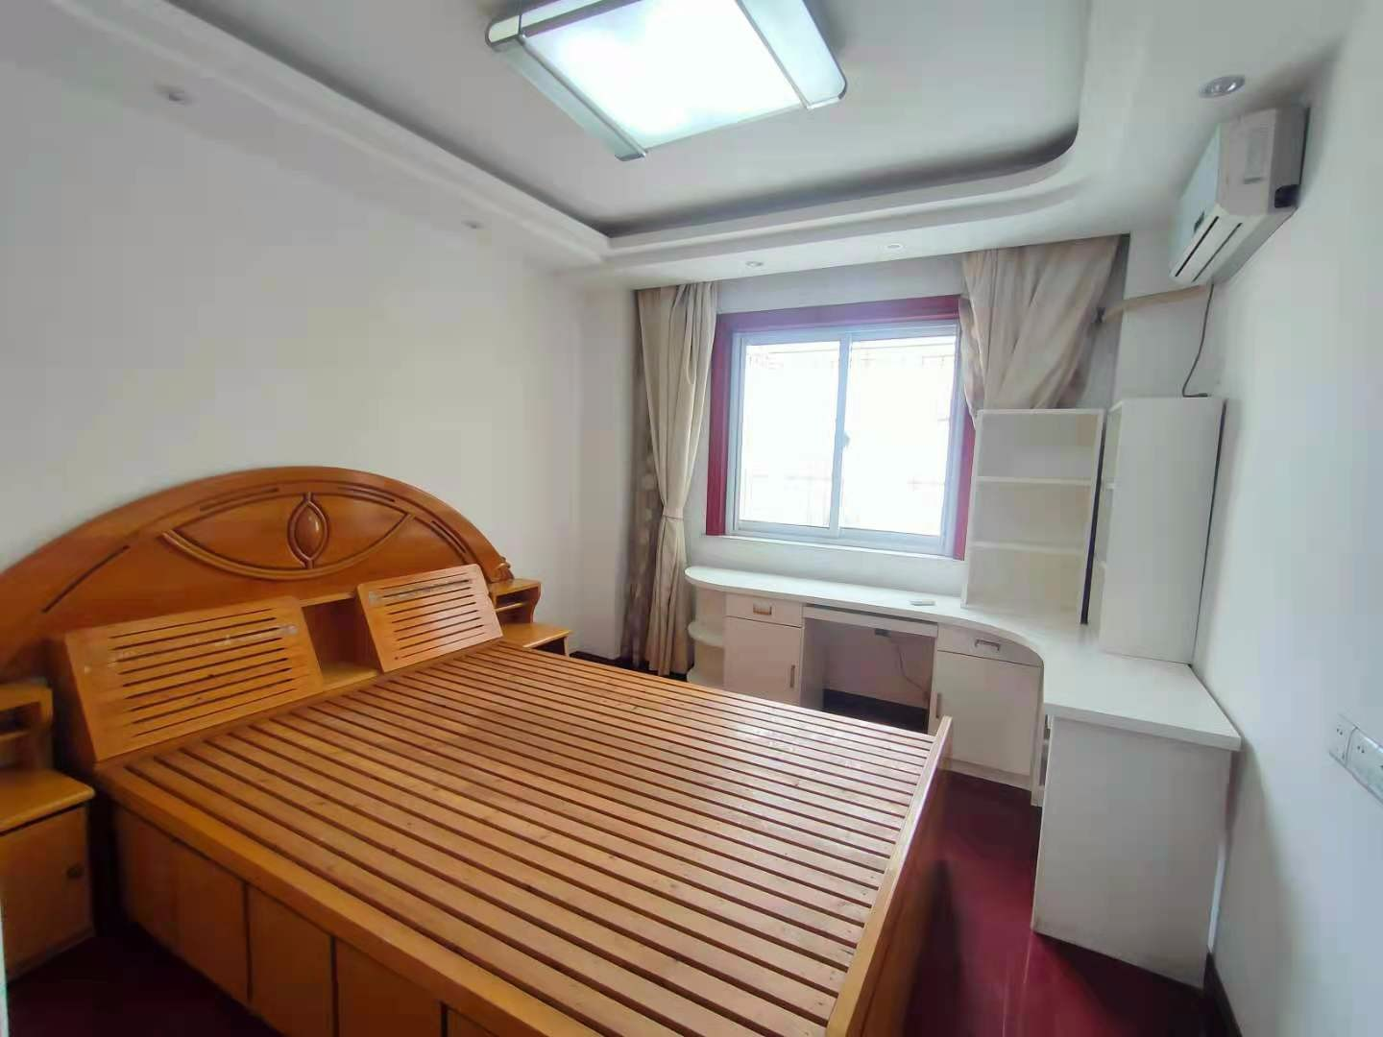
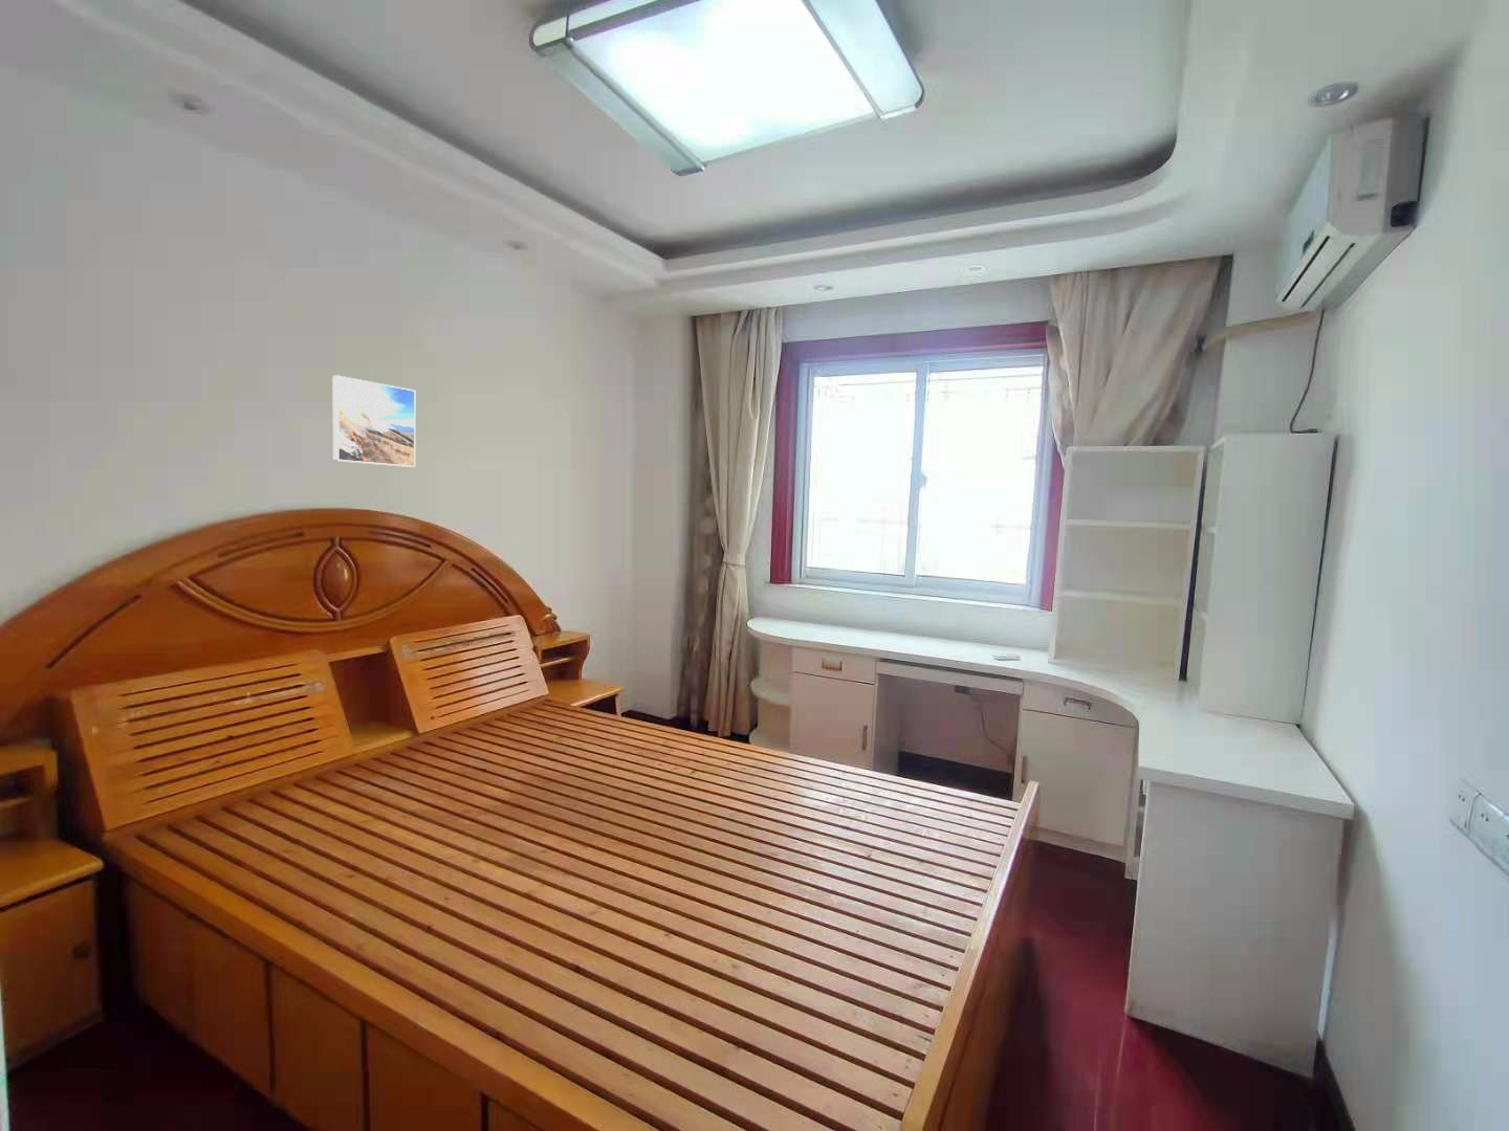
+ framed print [332,374,416,468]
